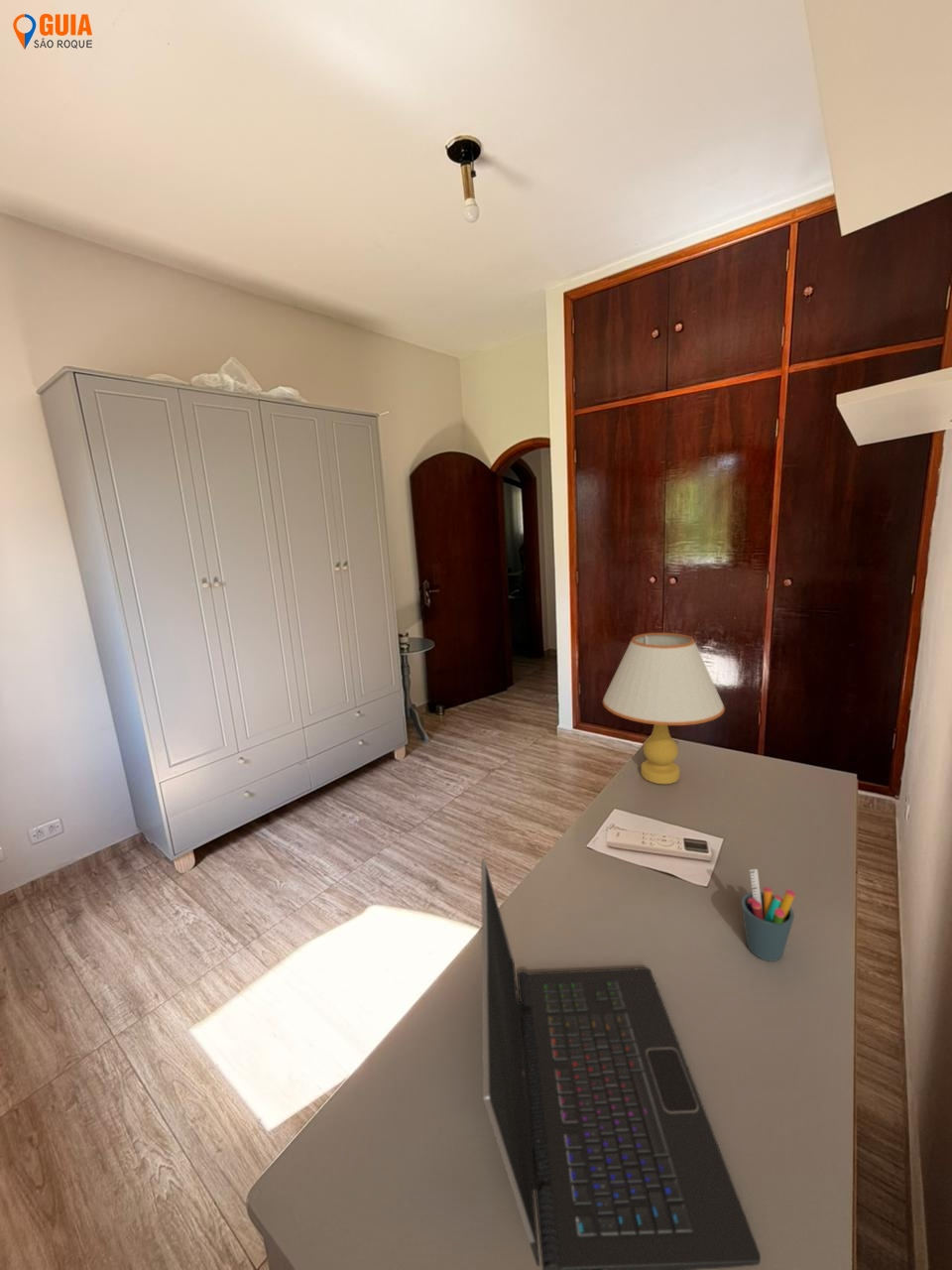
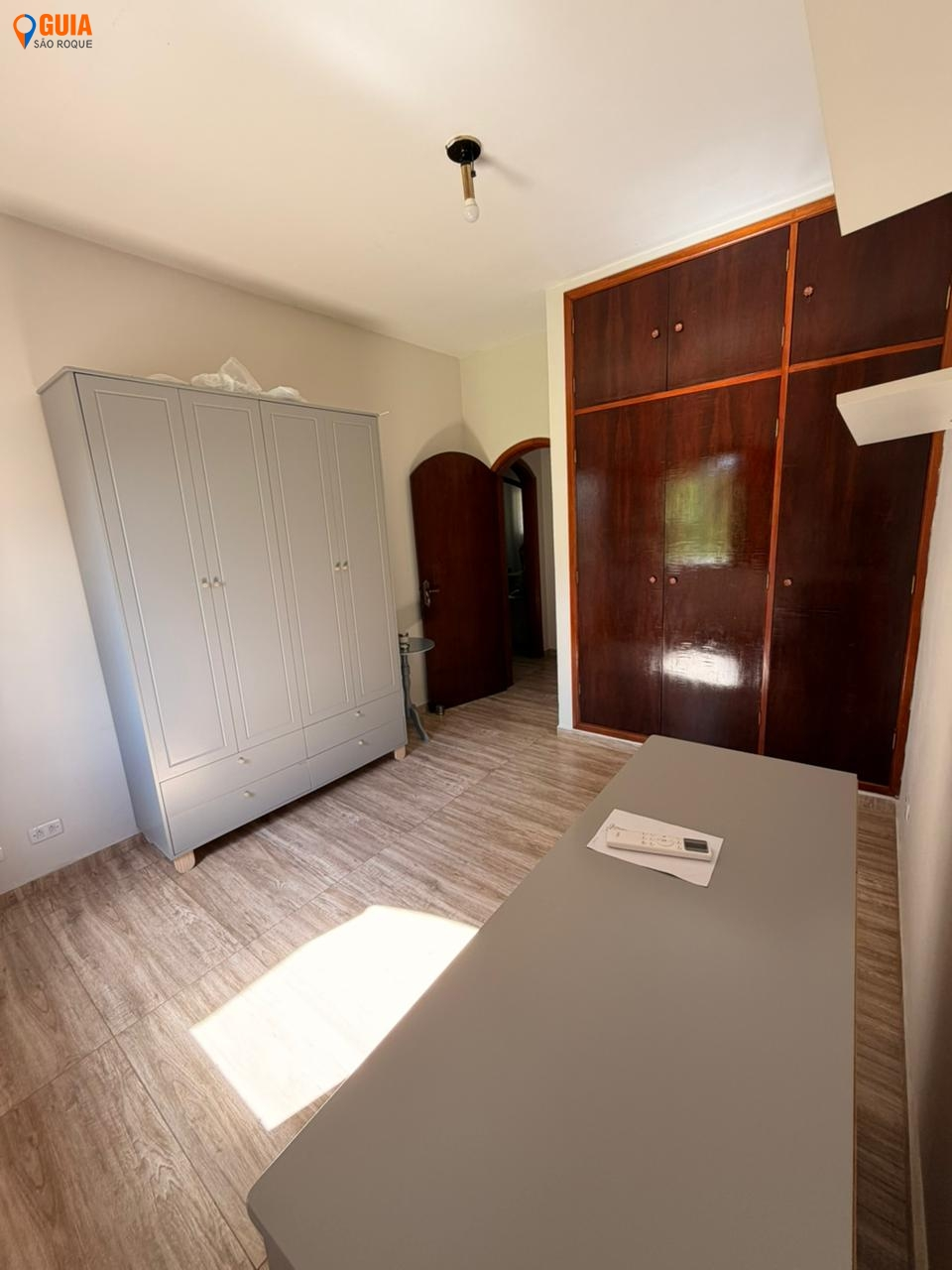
- table lamp [602,632,726,785]
- laptop computer [480,858,762,1270]
- pen holder [741,868,796,962]
